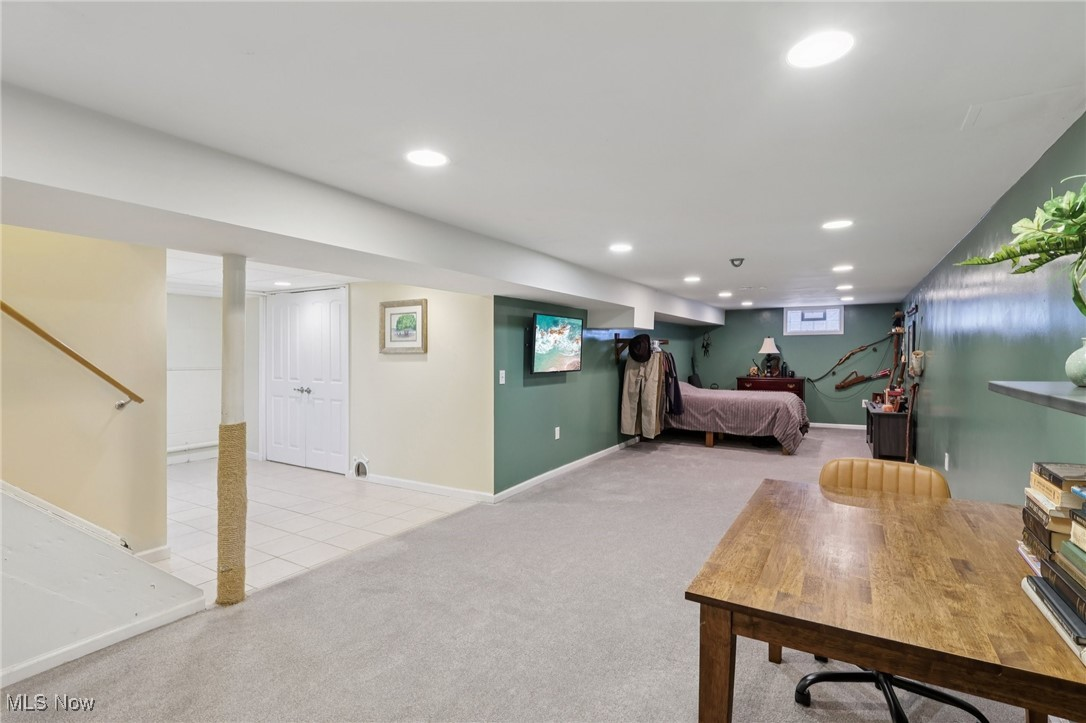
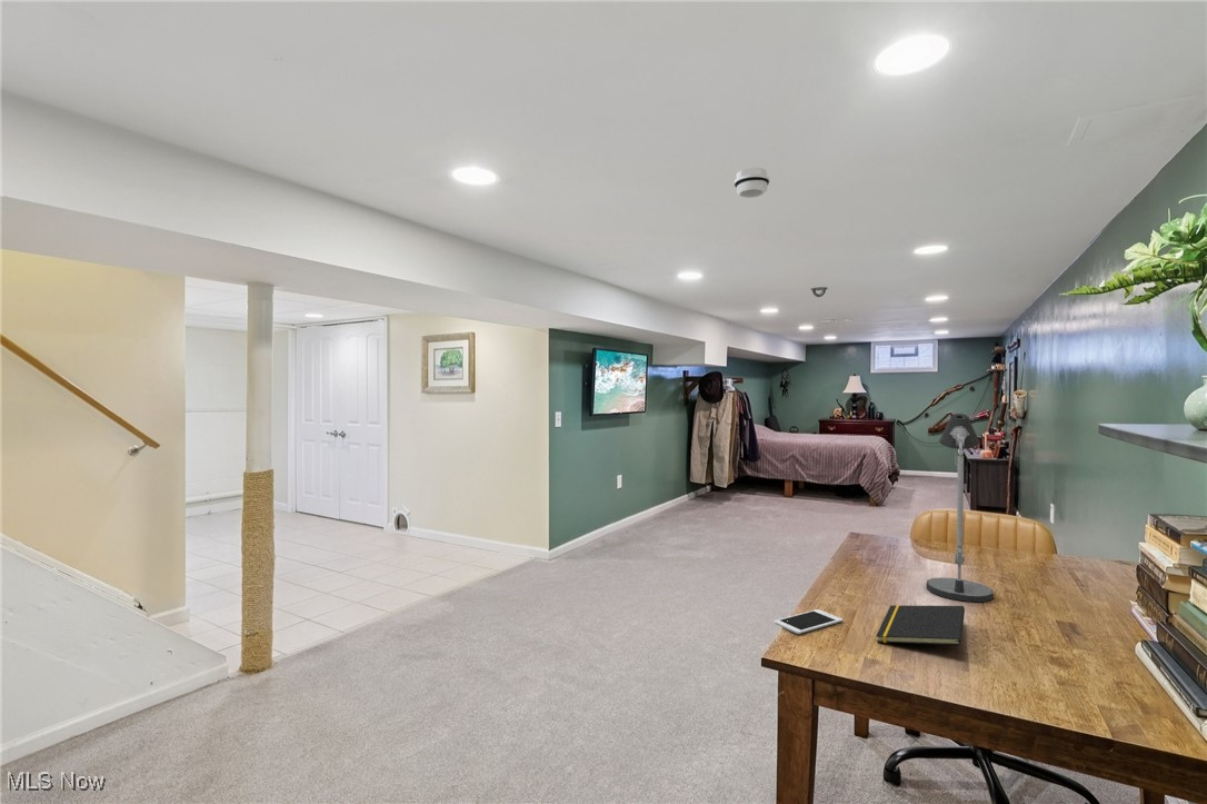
+ notepad [875,604,966,646]
+ cell phone [774,608,844,635]
+ smoke detector [734,167,770,199]
+ desk lamp [926,413,995,603]
